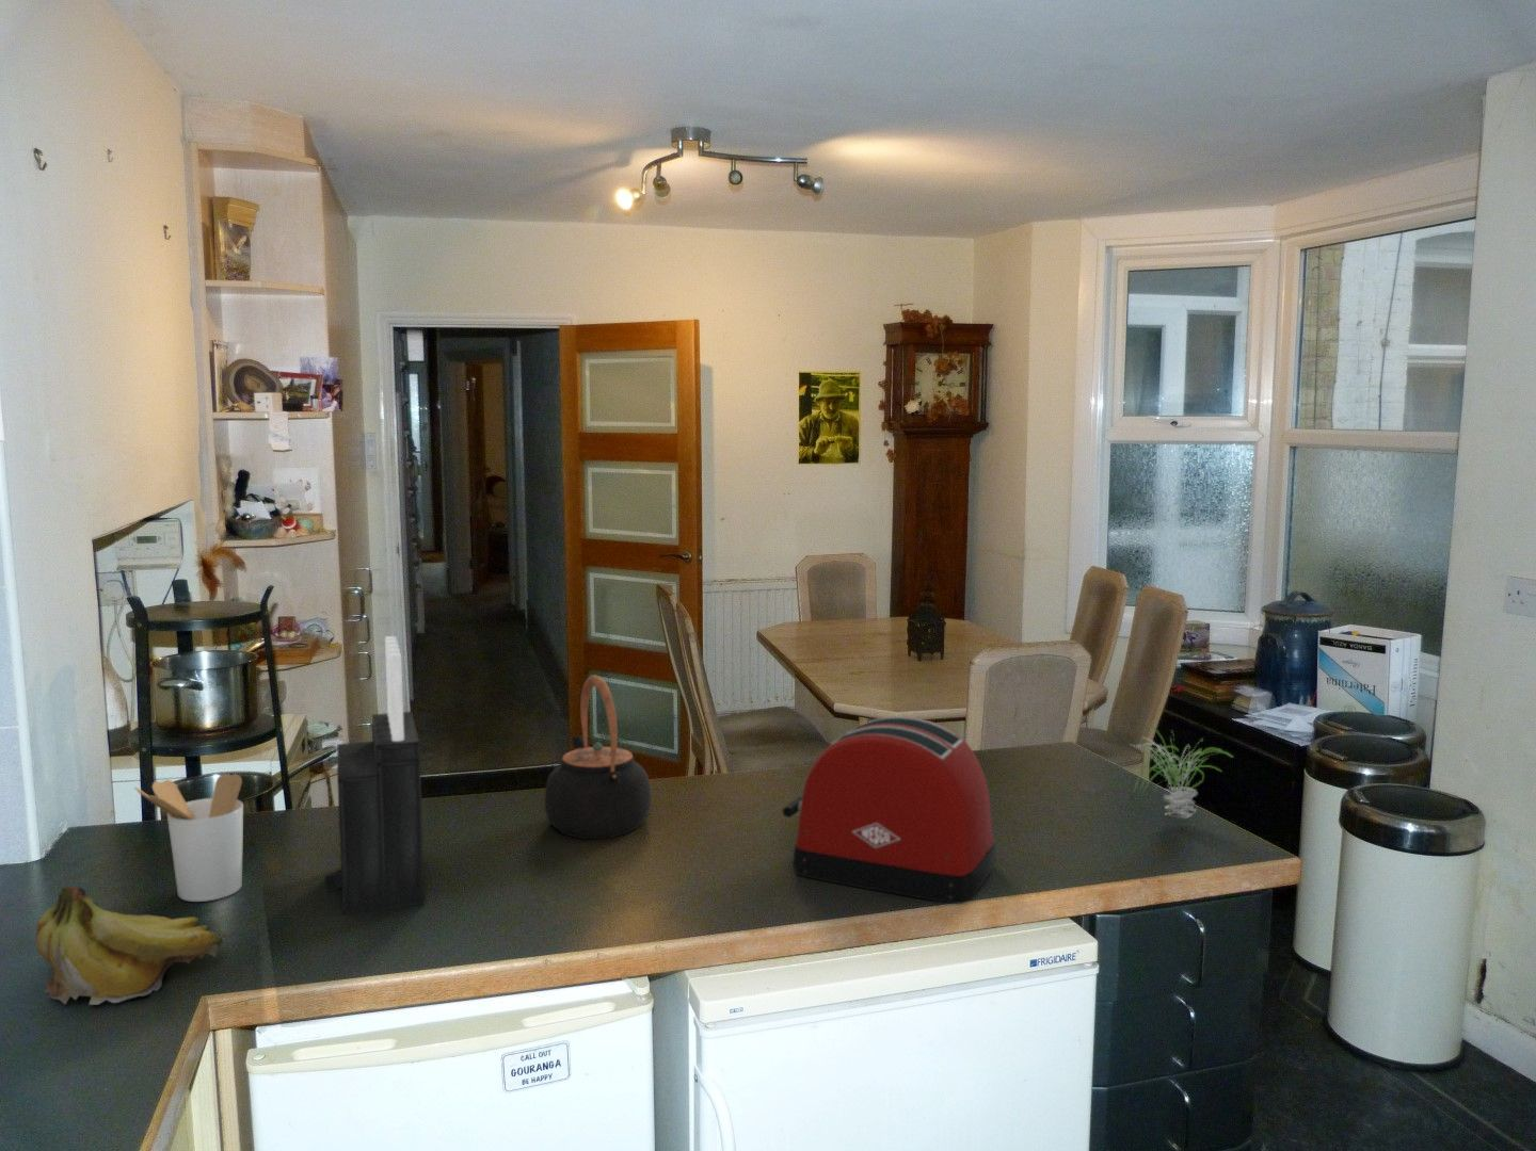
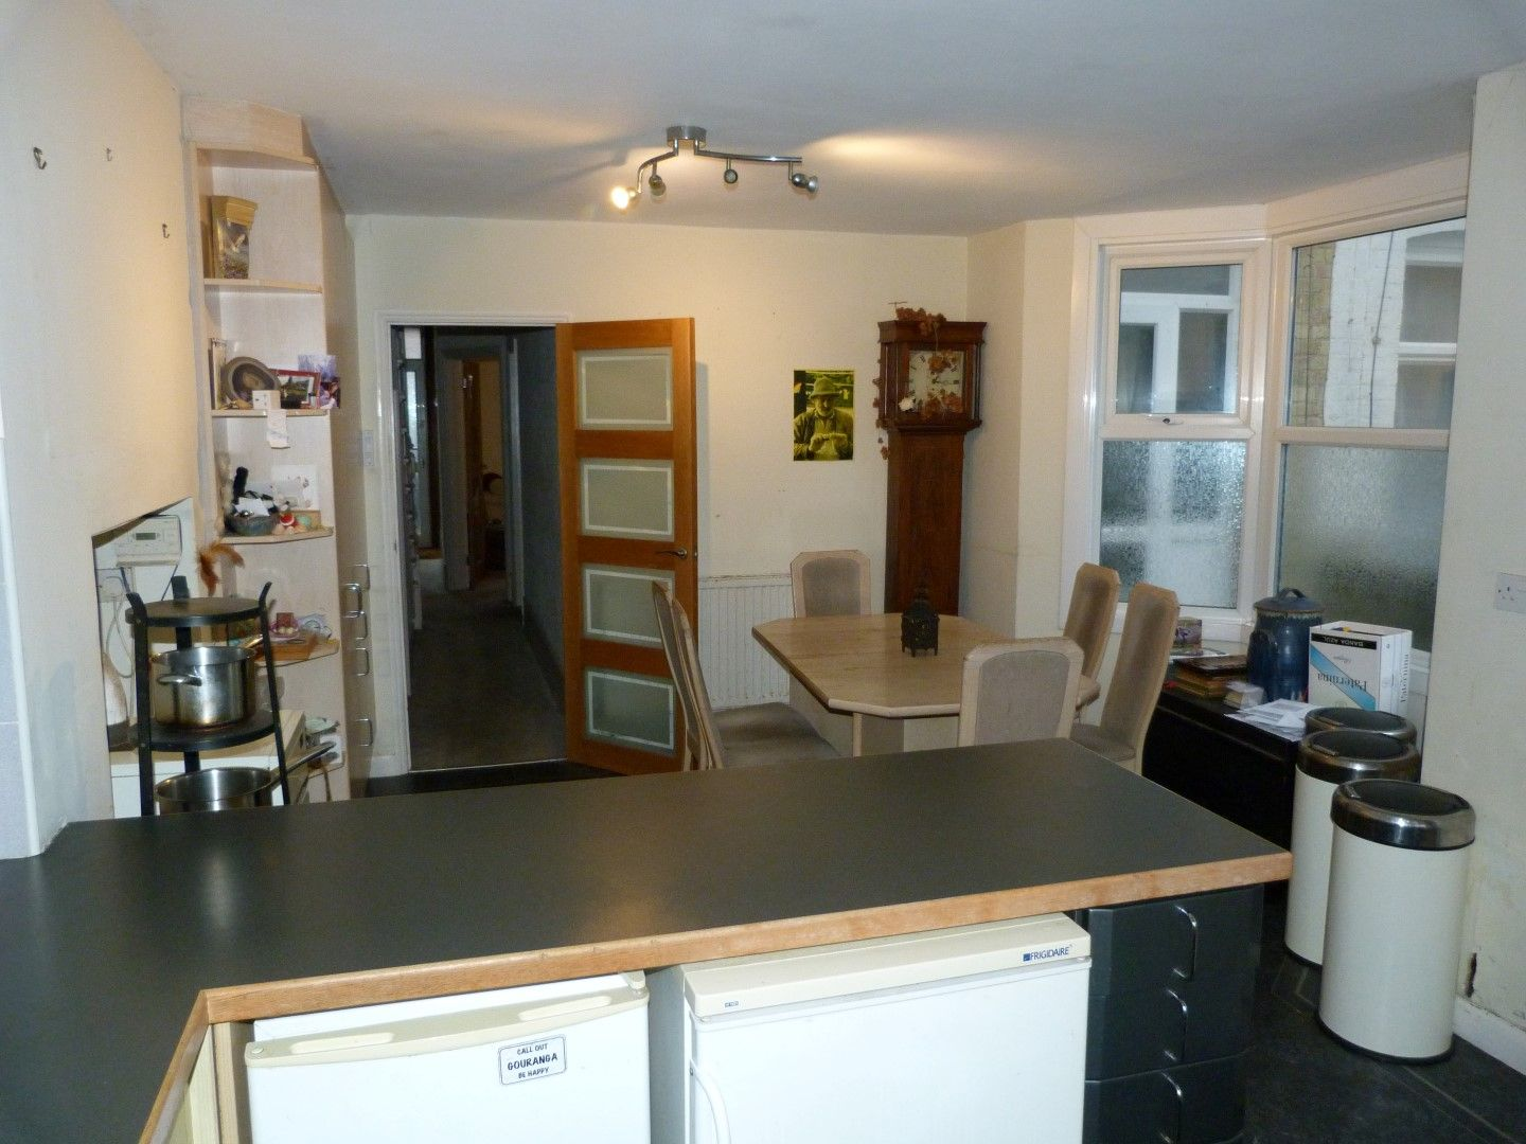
- plant [1128,724,1234,820]
- teapot [544,675,653,840]
- toaster [781,716,998,904]
- knife block [324,635,426,916]
- fruit [34,885,225,1006]
- utensil holder [133,773,244,903]
